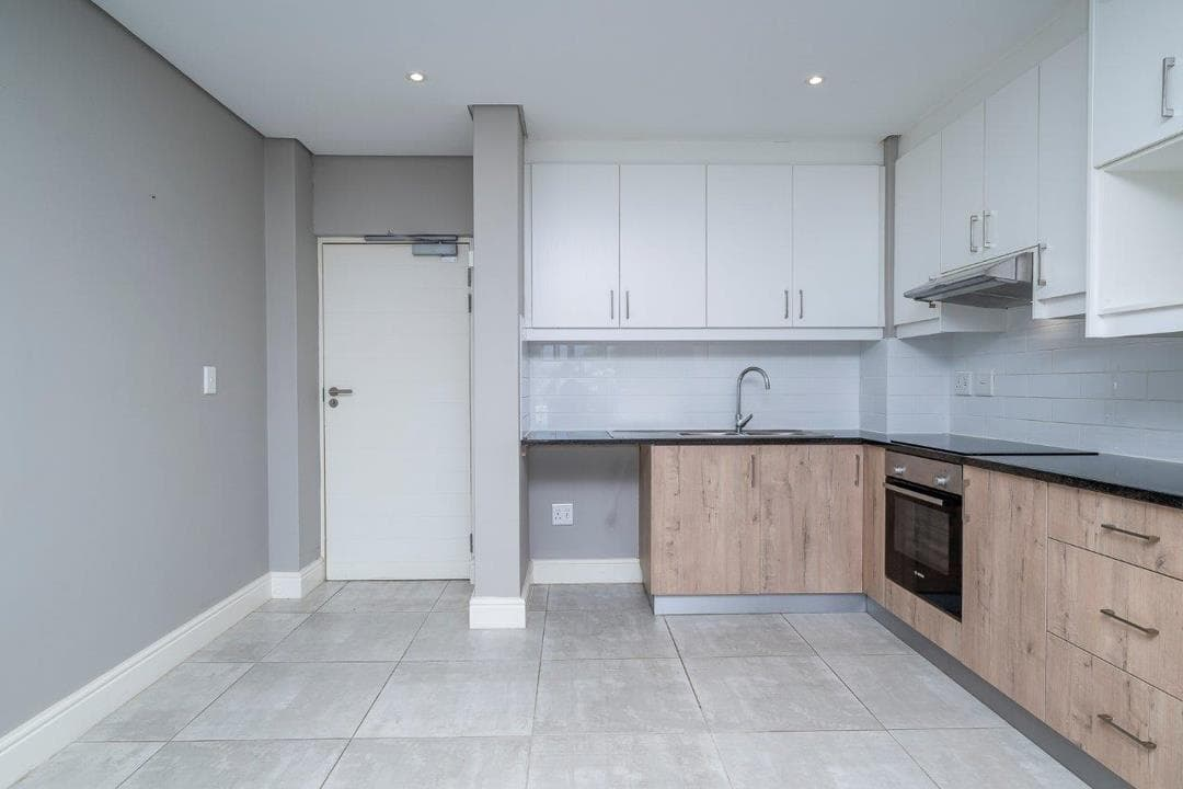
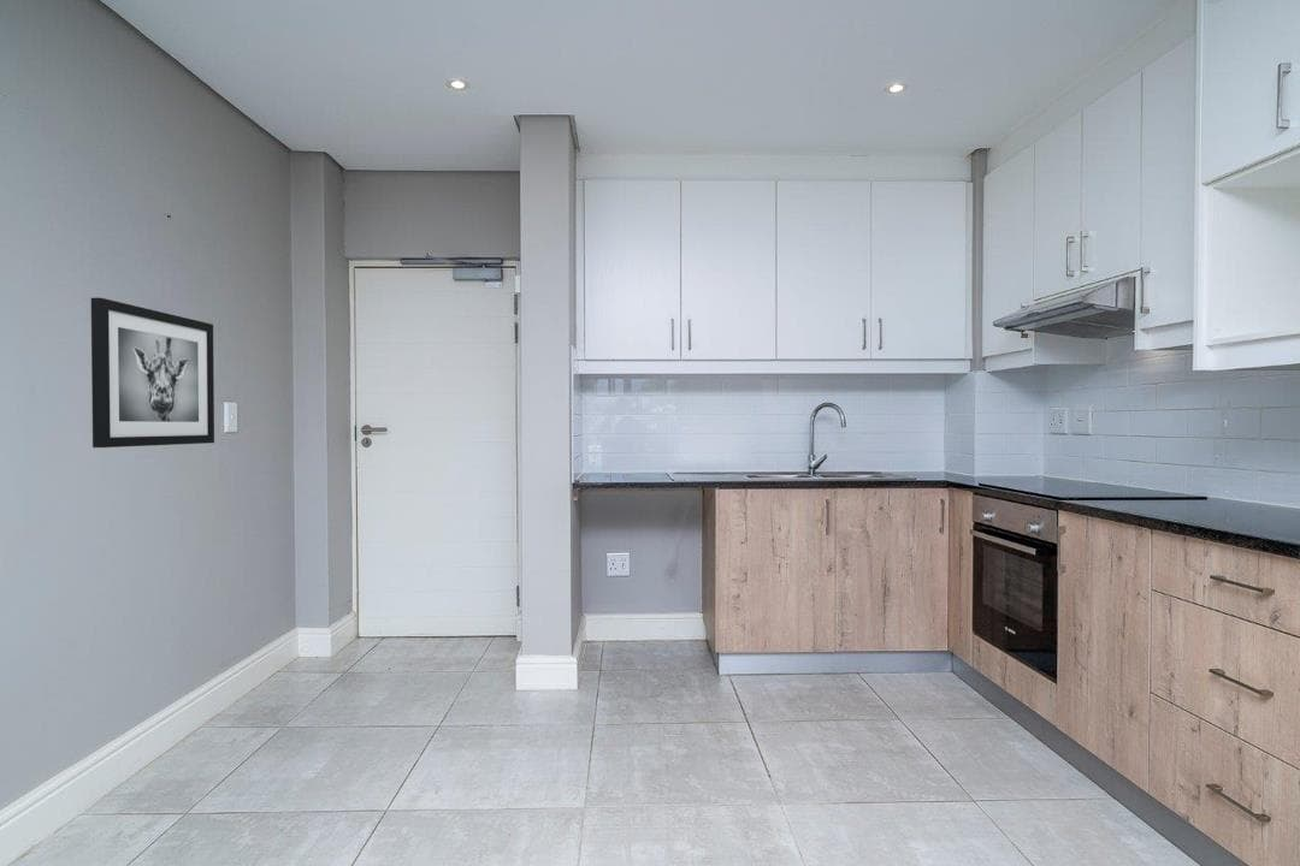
+ wall art [90,297,215,449]
